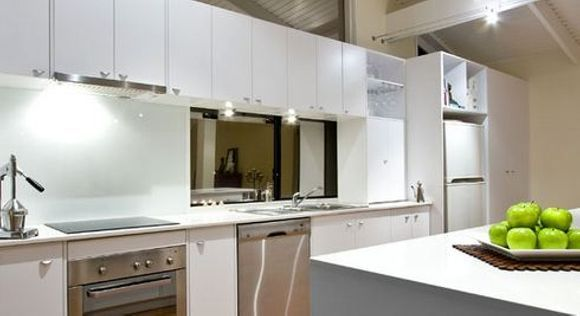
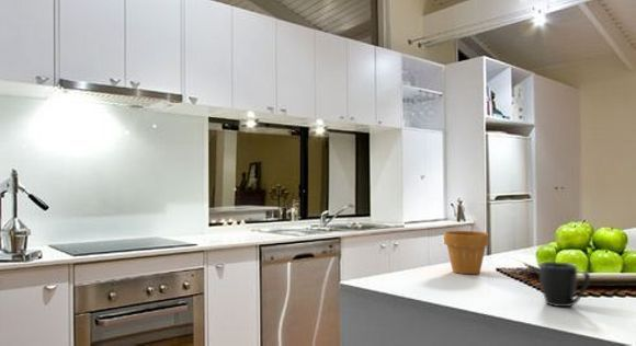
+ mug [538,261,591,308]
+ flower pot [443,230,489,275]
